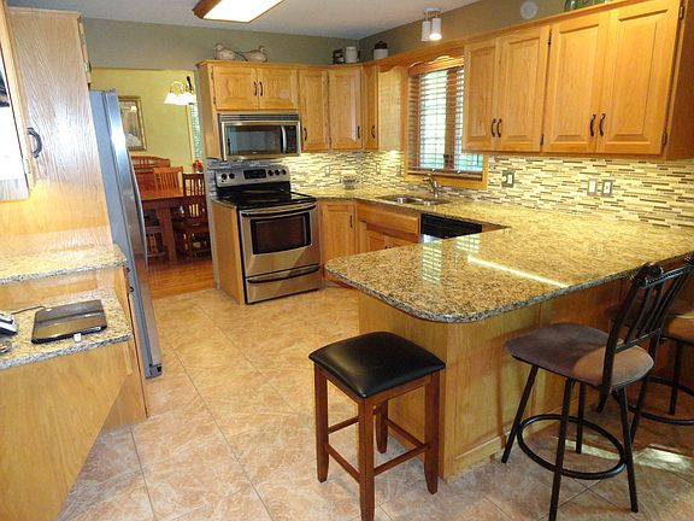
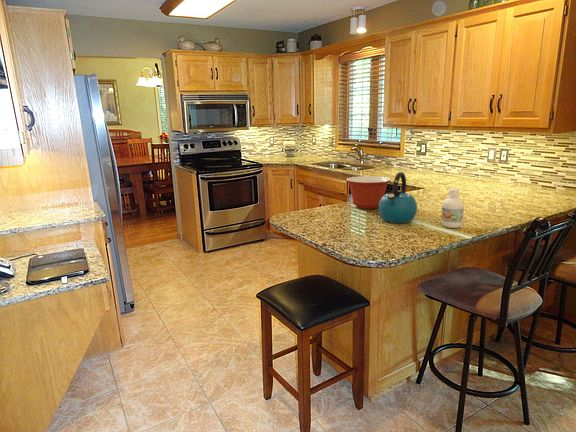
+ kettle [378,171,418,224]
+ bottle [440,187,465,229]
+ mixing bowl [345,175,391,210]
